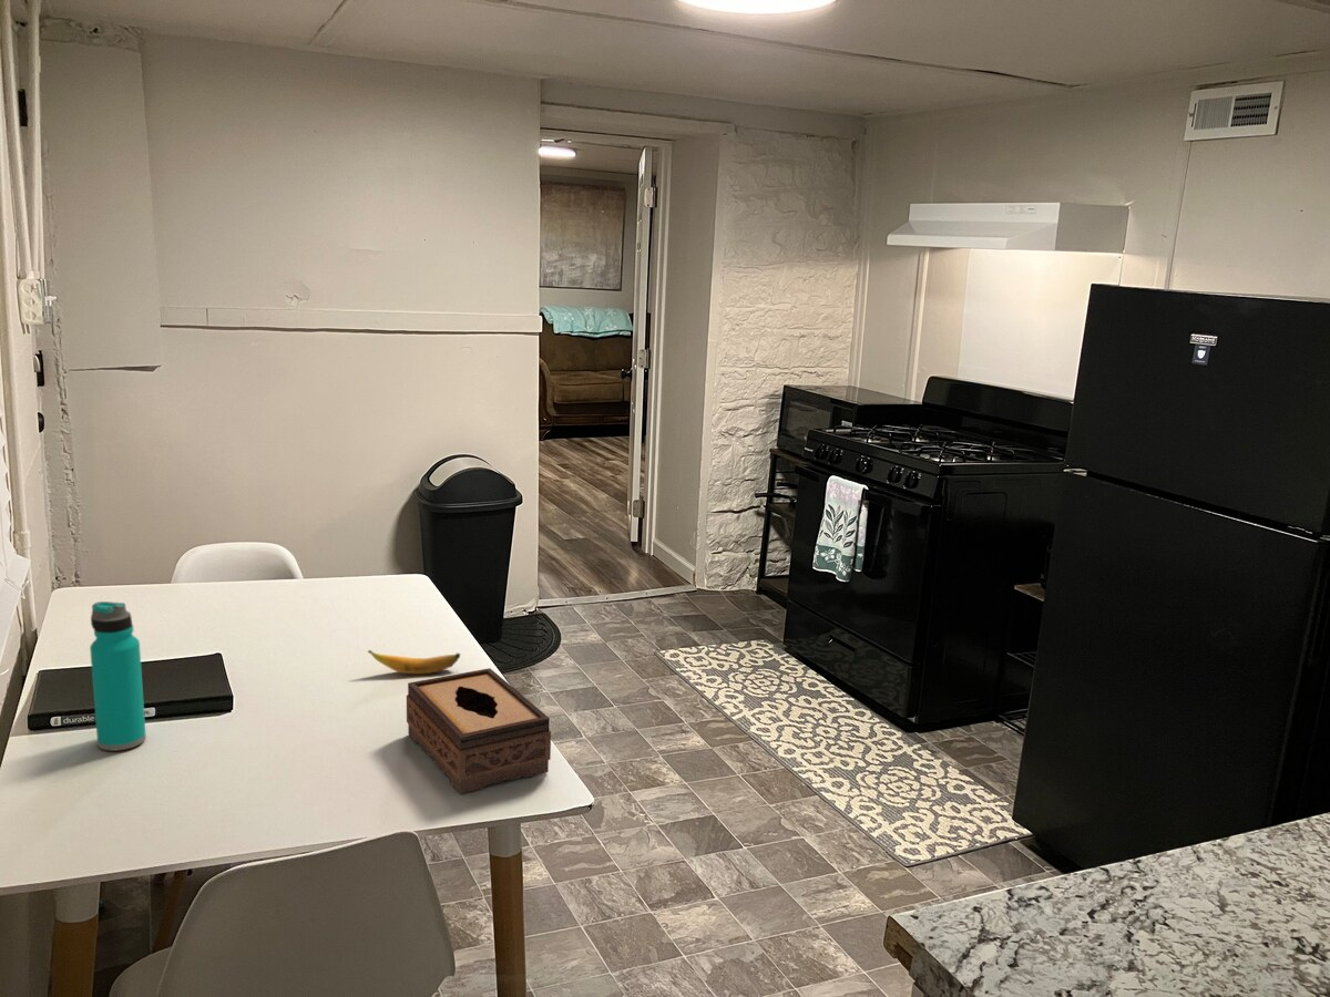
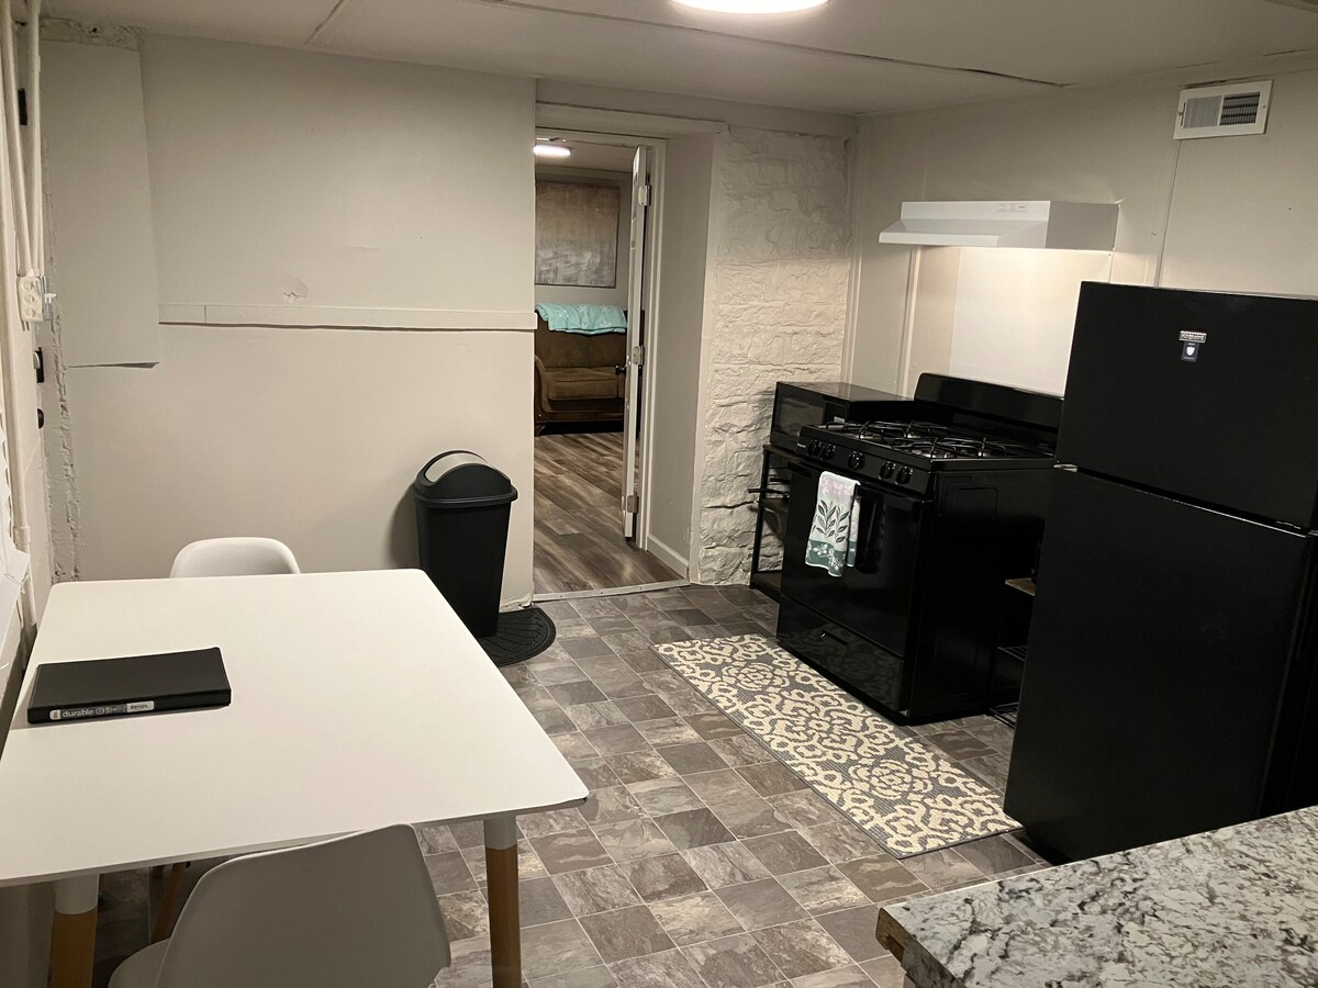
- banana [367,649,461,675]
- water bottle [89,600,147,752]
- tissue box [406,667,552,794]
